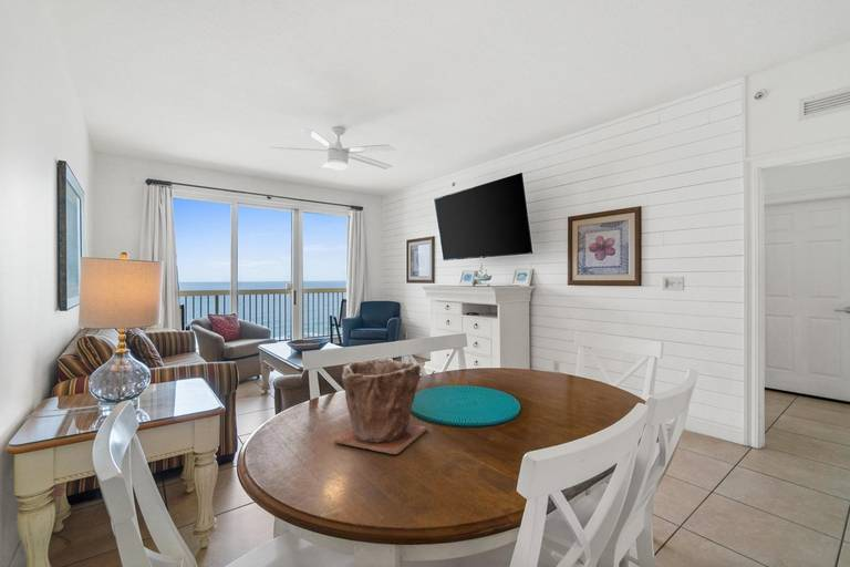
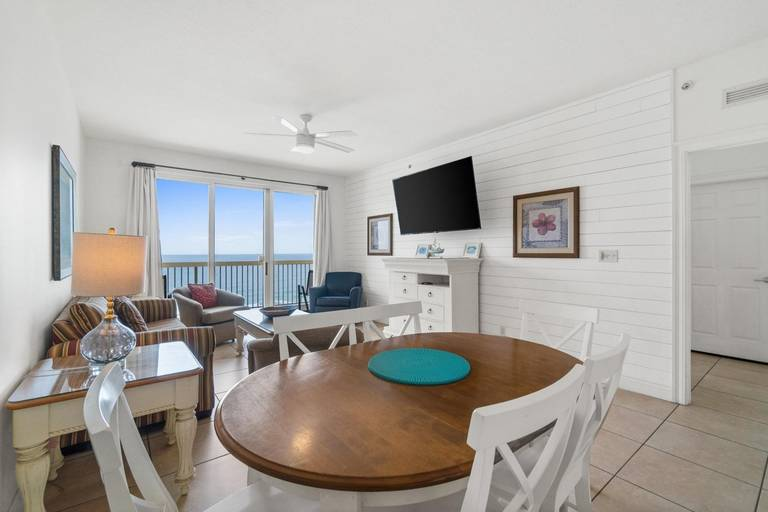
- plant pot [332,359,428,455]
